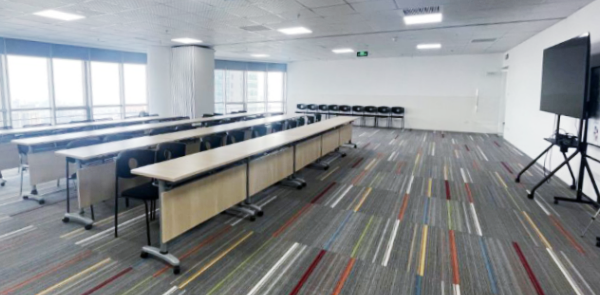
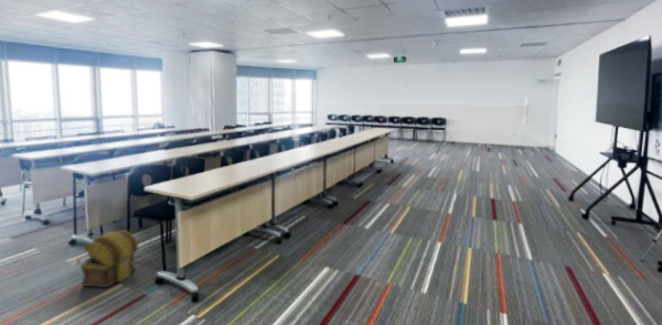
+ treasure chest [76,229,140,289]
